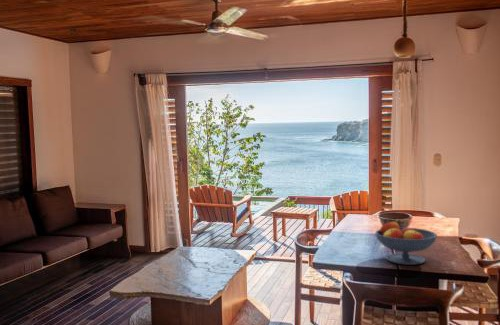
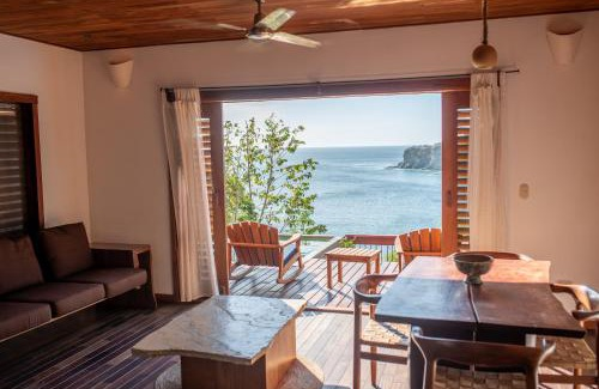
- fruit bowl [374,220,438,266]
